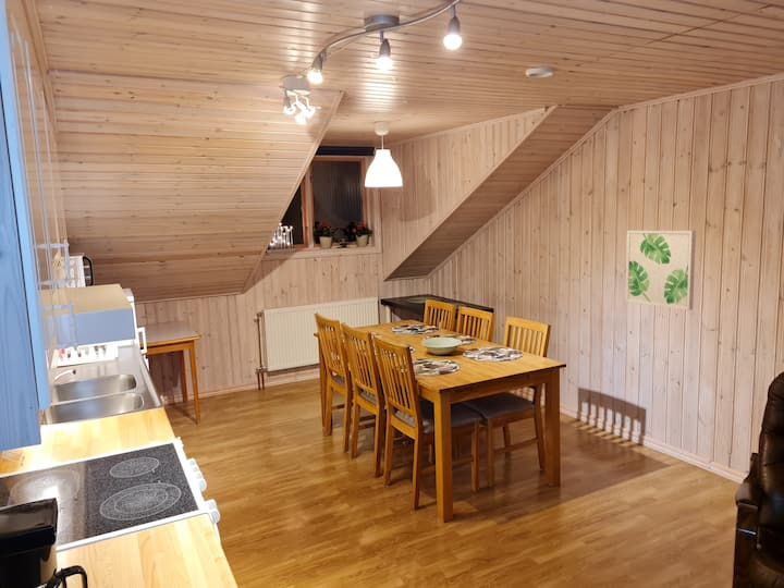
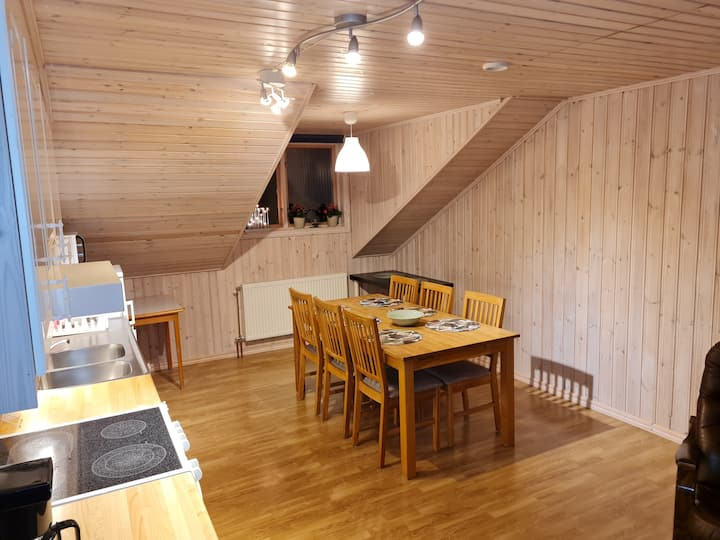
- wall art [624,230,697,311]
